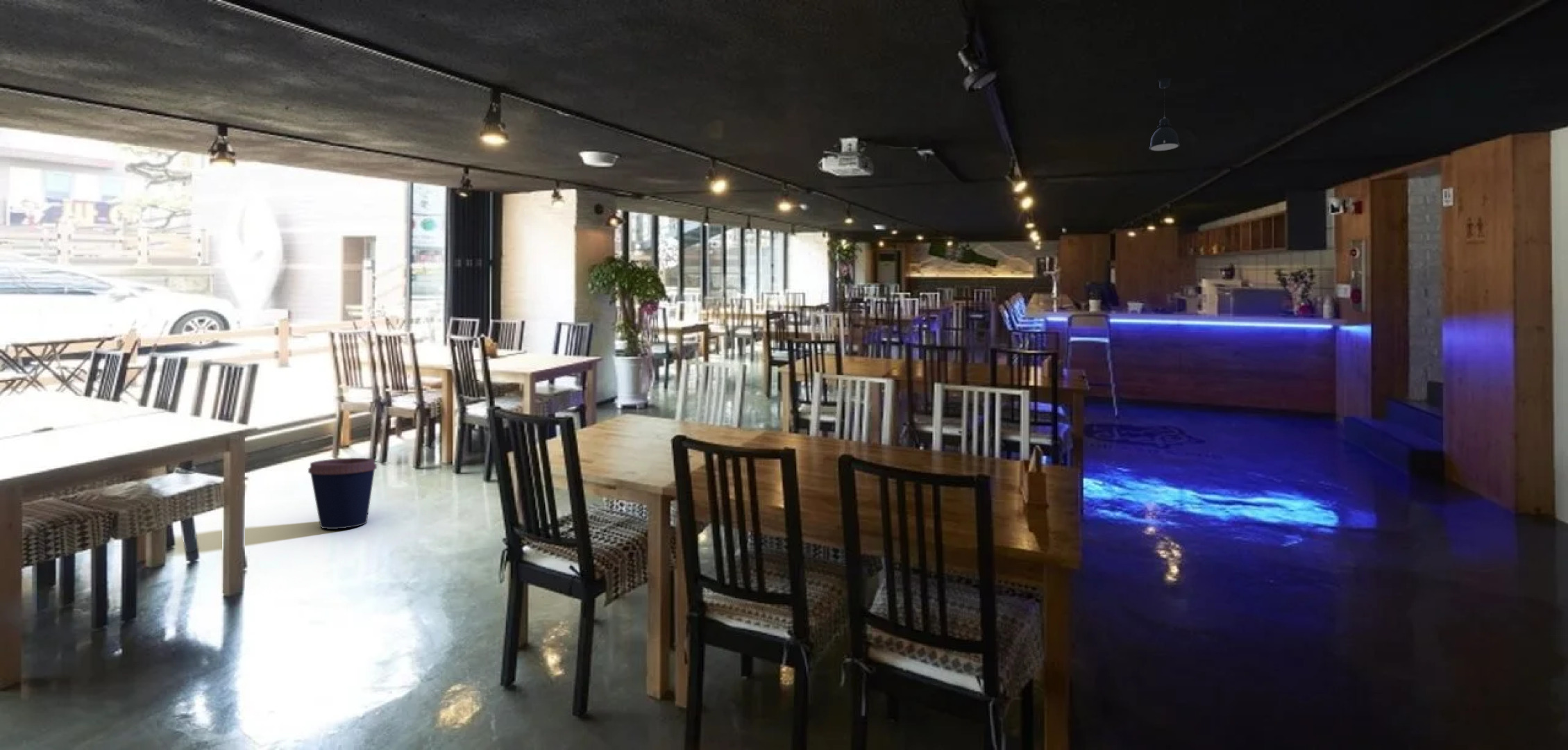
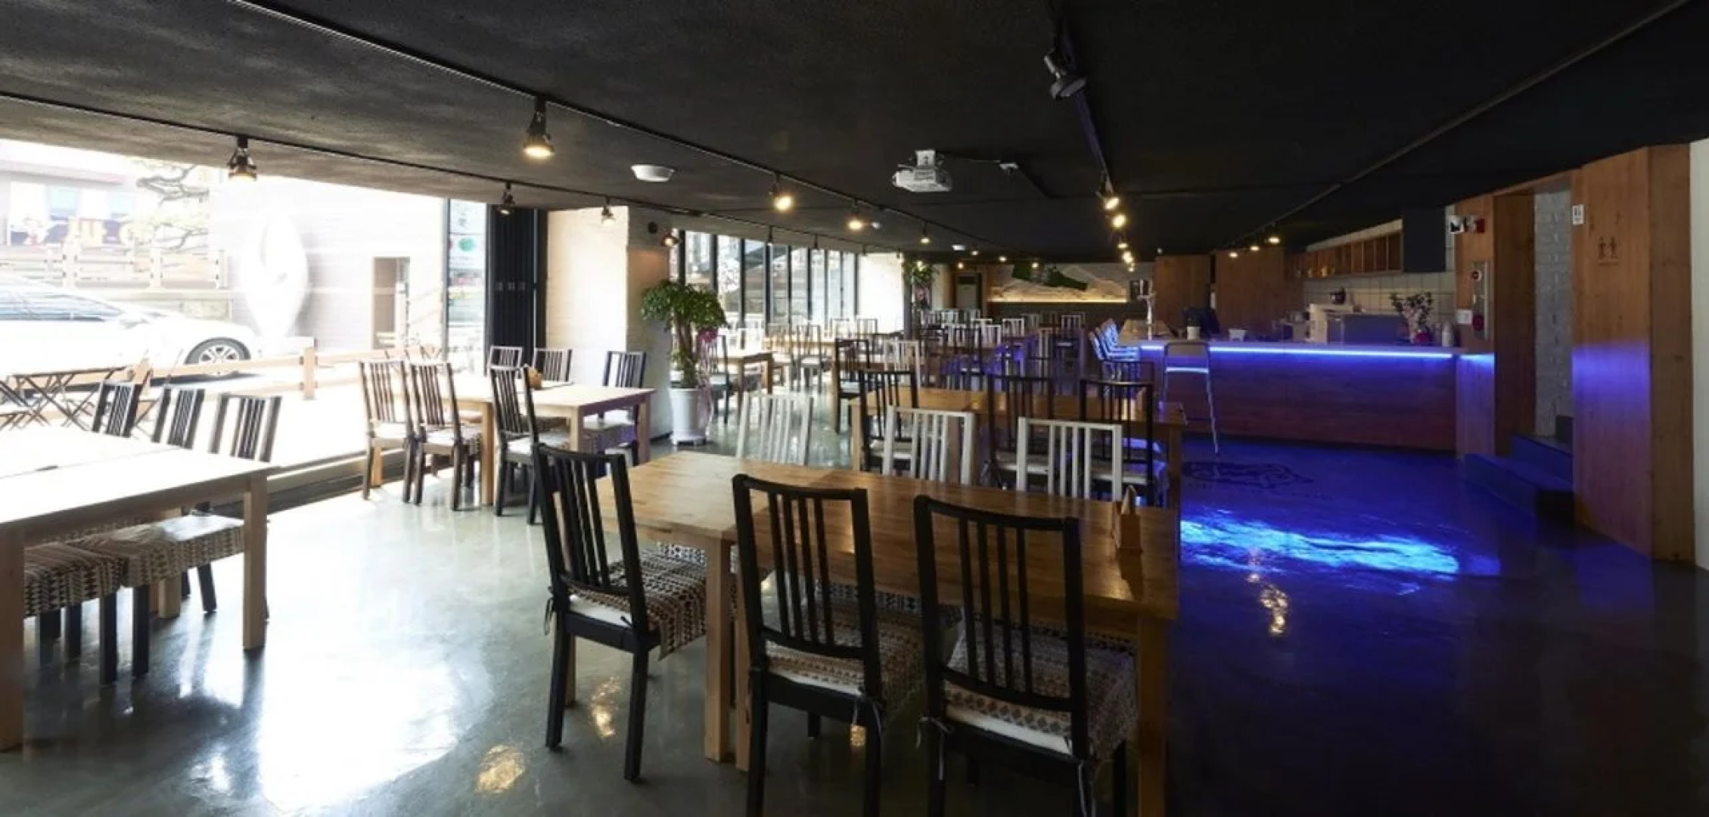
- coffee cup [307,457,378,530]
- pendant light [1149,77,1181,152]
